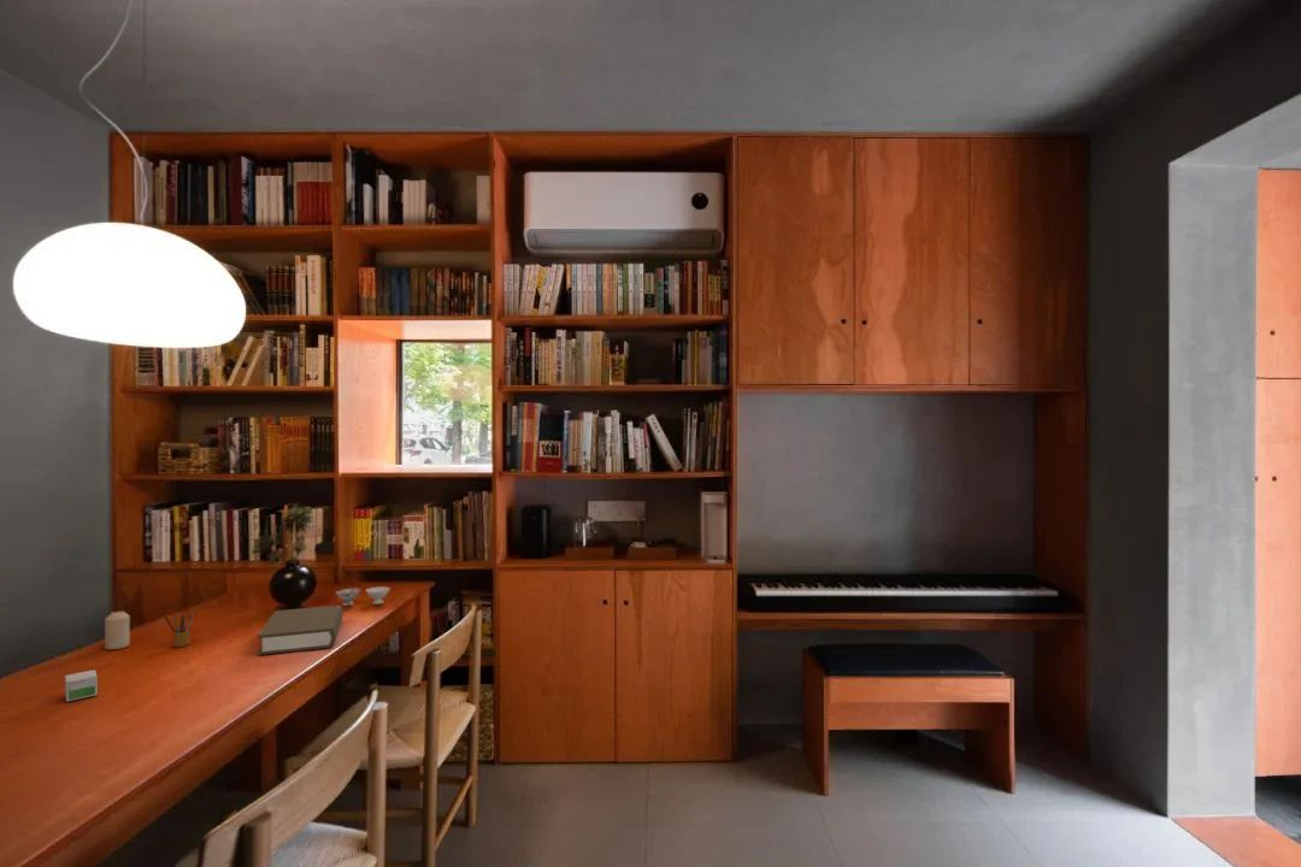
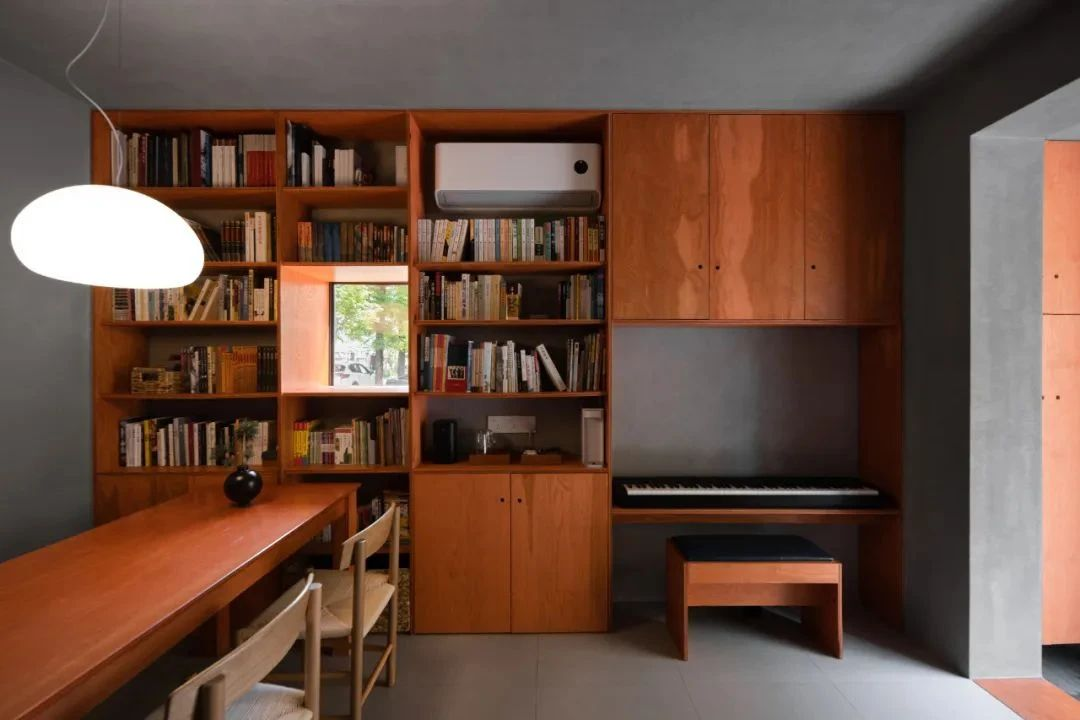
- candle [104,611,131,650]
- book [257,604,345,656]
- bowl [335,585,392,607]
- pencil box [163,609,196,648]
- small box [64,668,99,703]
